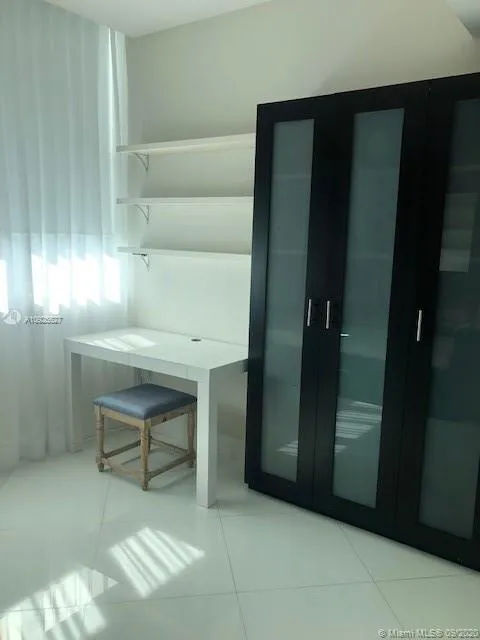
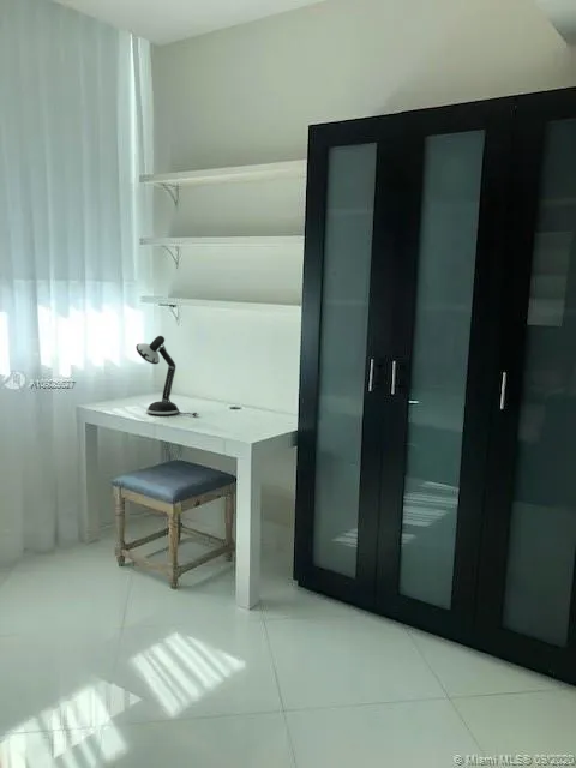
+ desk lamp [134,335,200,418]
